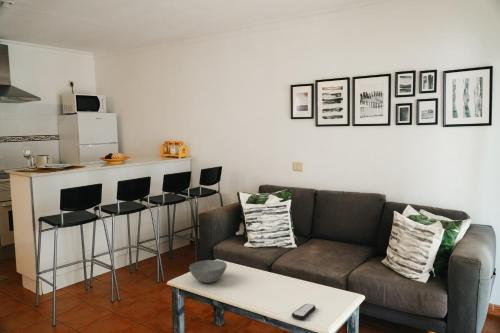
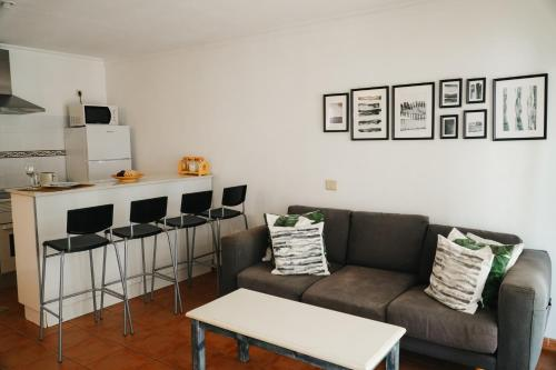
- remote control [291,303,317,321]
- bowl [188,259,228,284]
